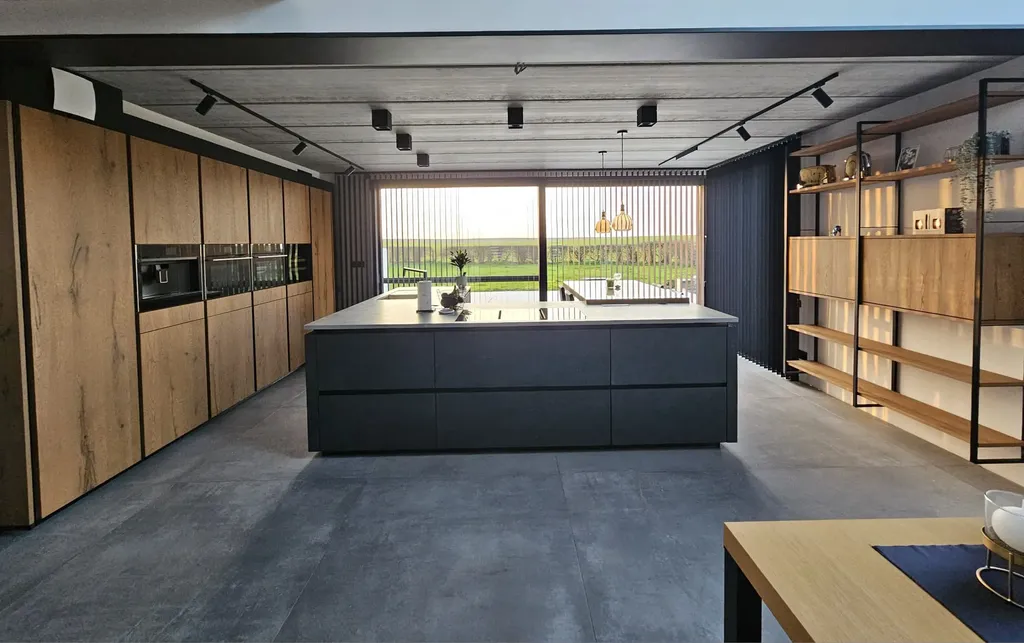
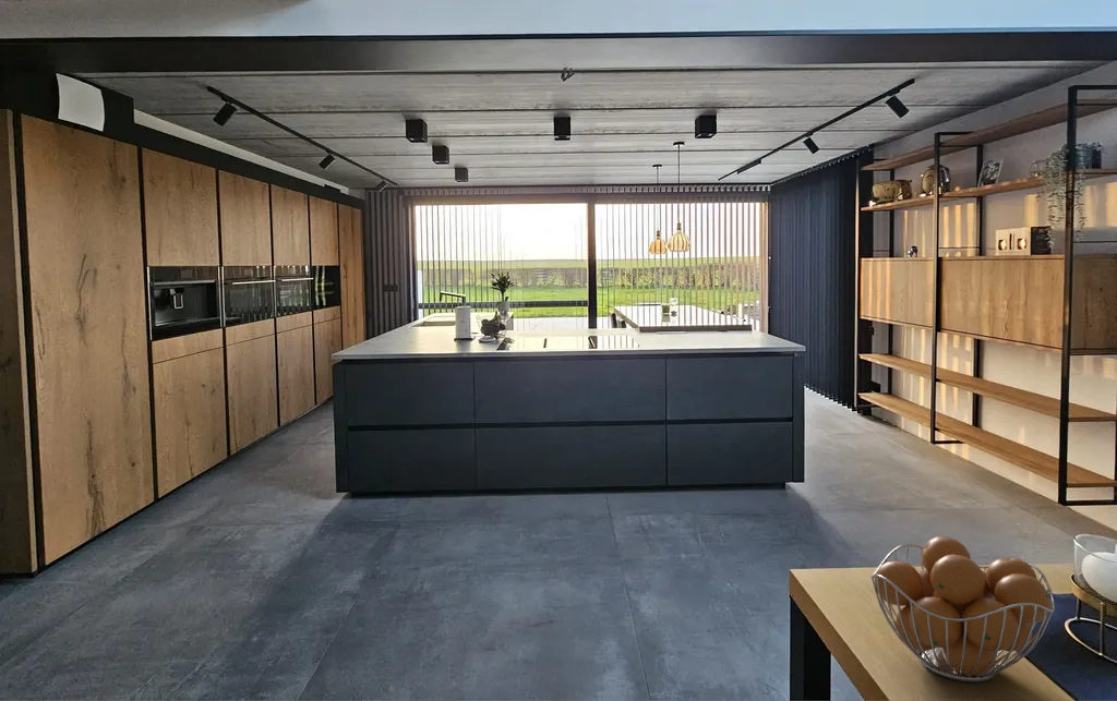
+ fruit basket [870,535,1056,684]
